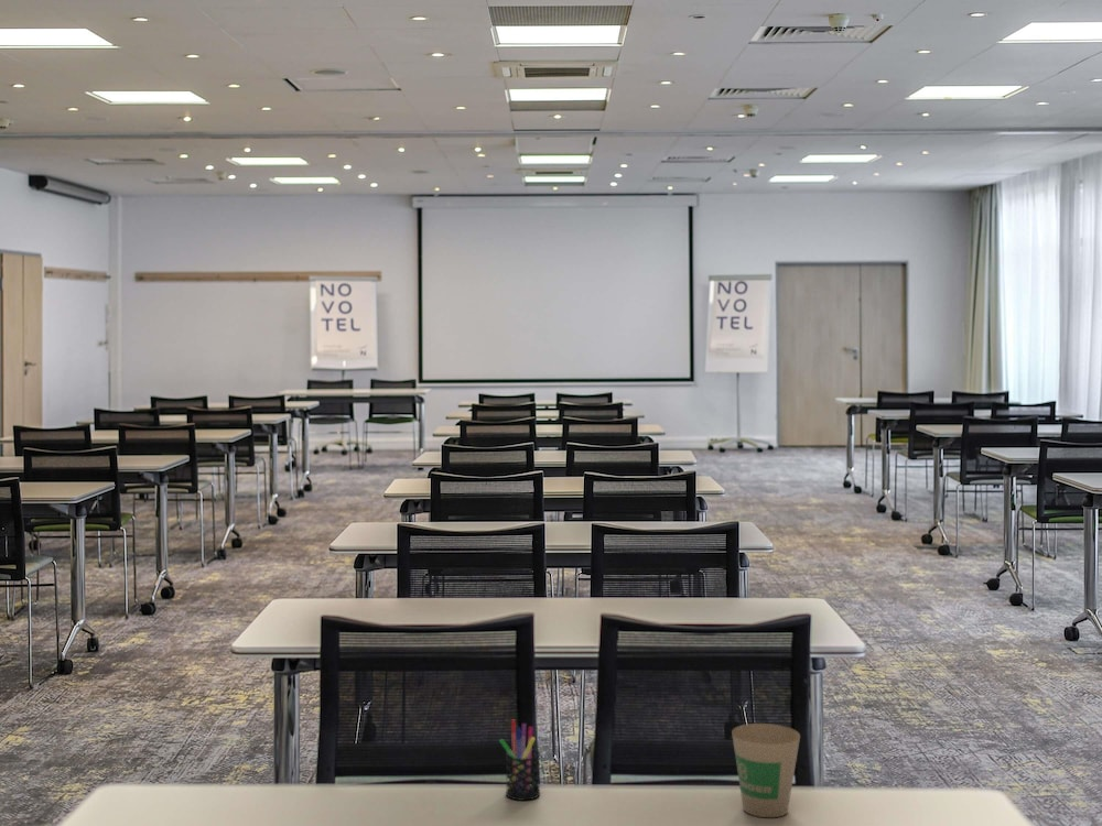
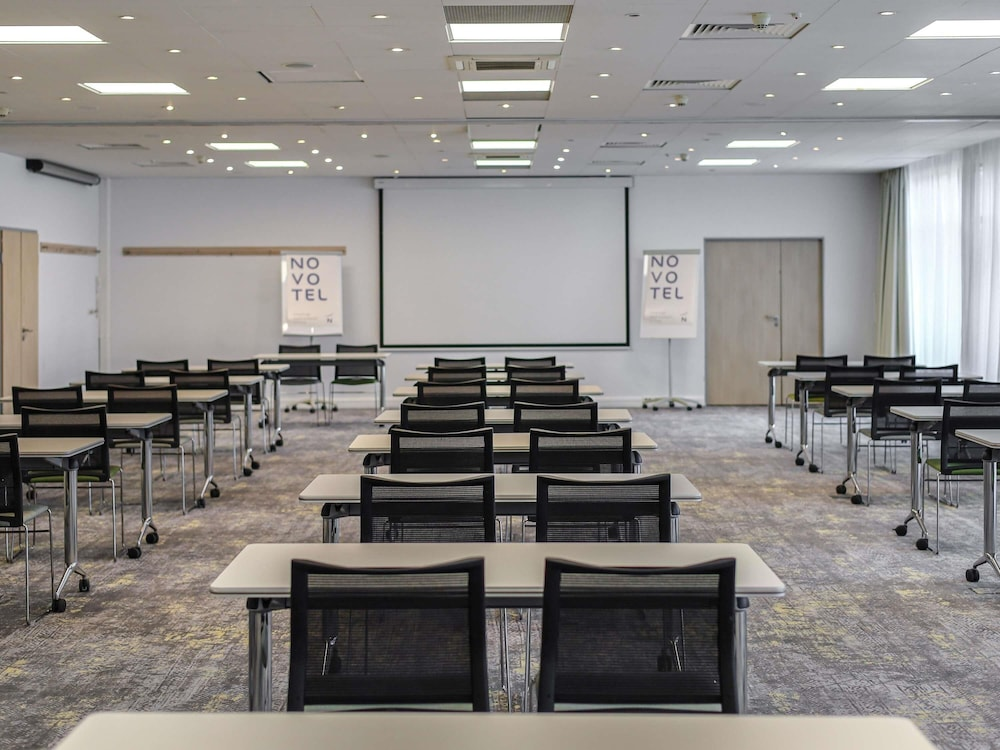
- paper cup [731,722,801,818]
- pen holder [498,719,541,802]
